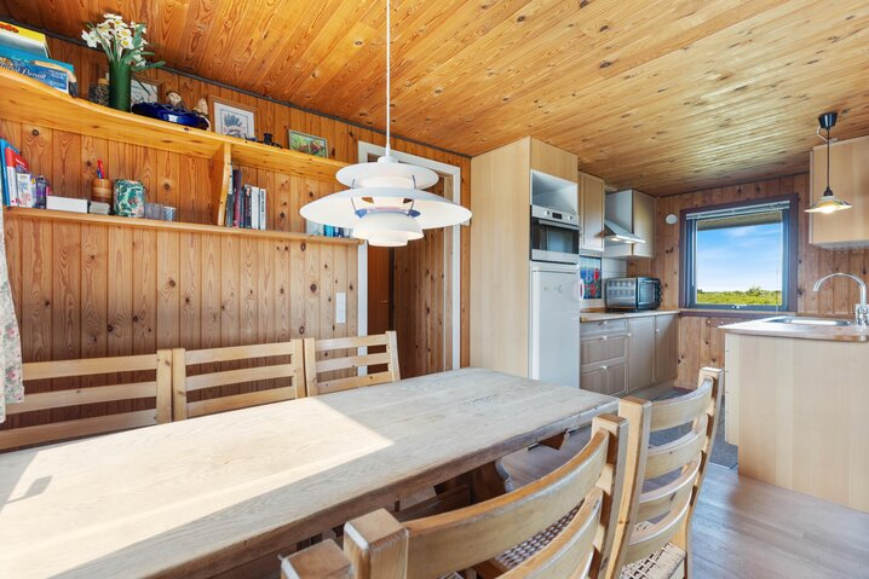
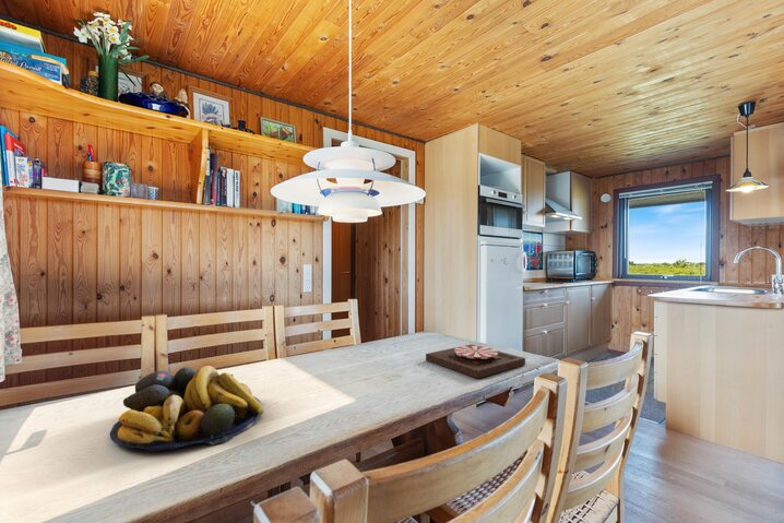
+ fruit bowl [109,365,264,452]
+ plate [425,344,526,379]
